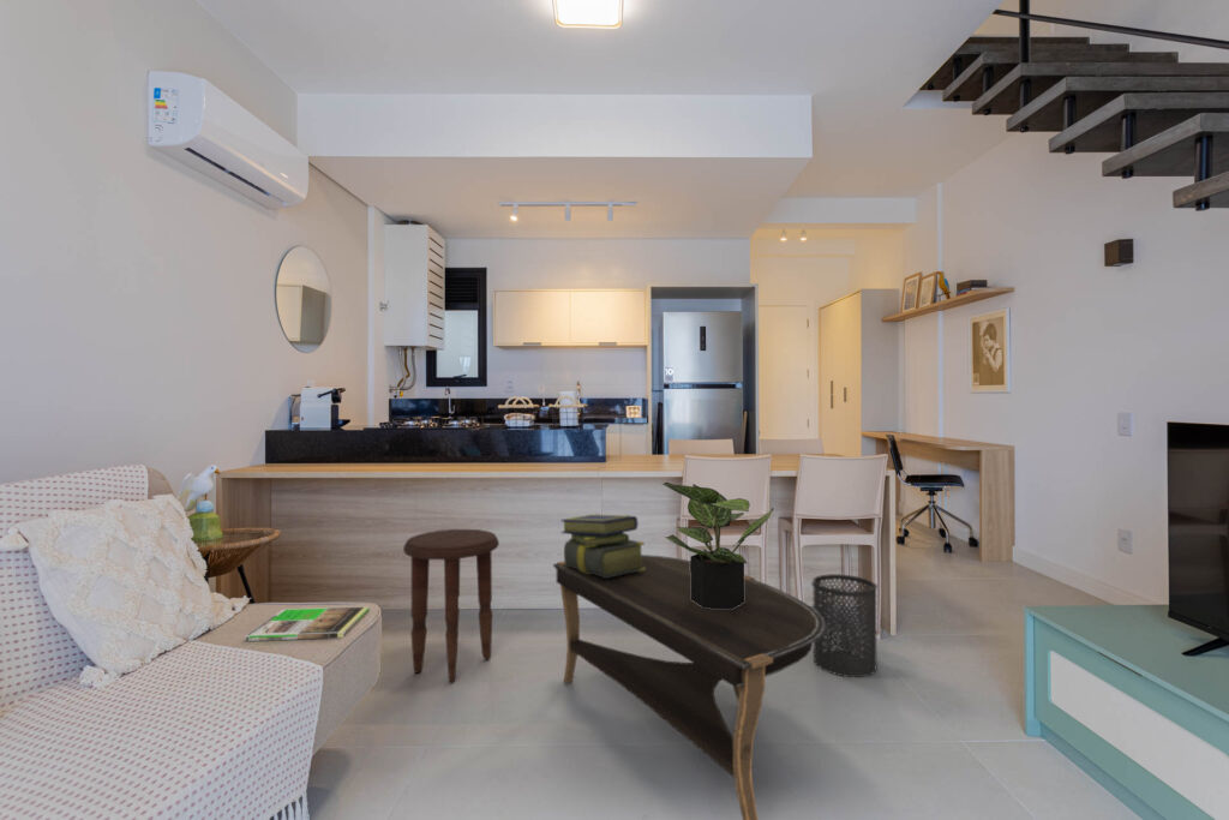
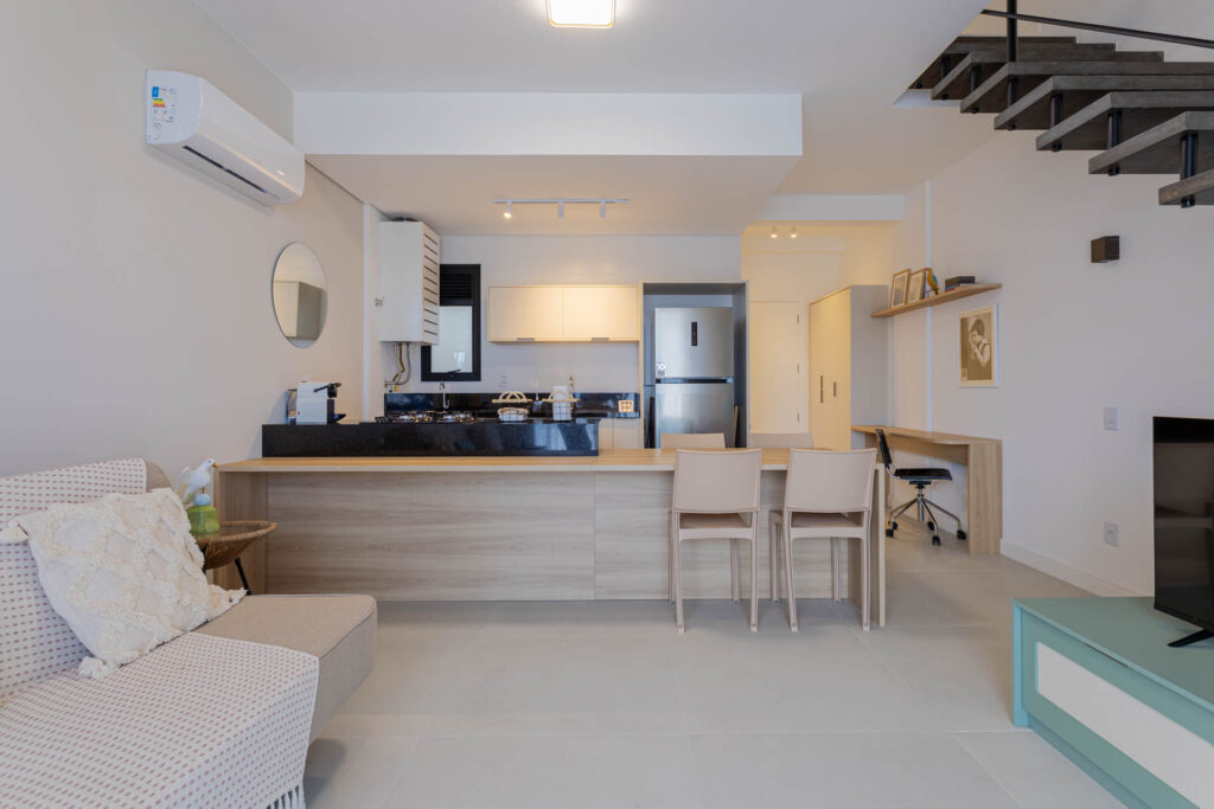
- side table [402,528,500,683]
- coffee table [552,553,825,820]
- stack of books [559,513,646,577]
- trash can [810,573,879,678]
- potted plant [661,481,774,609]
- magazine [244,605,371,642]
